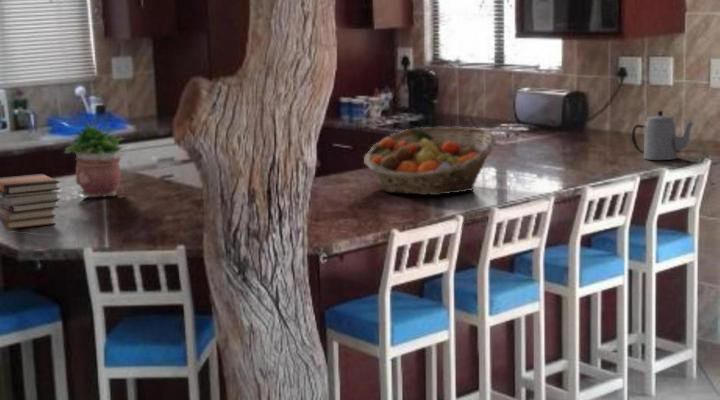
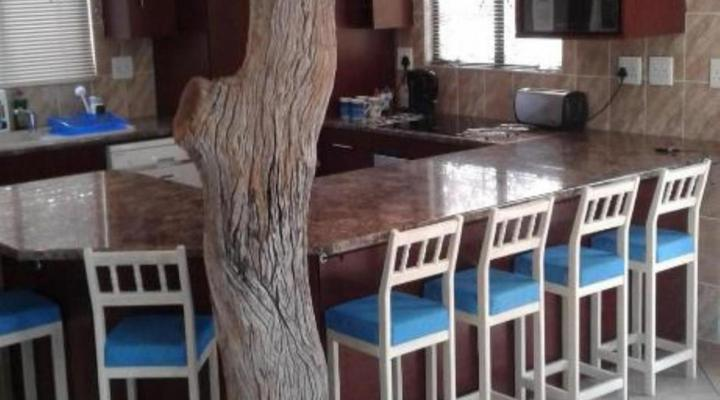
- teapot [631,110,695,161]
- book stack [0,173,61,230]
- fruit basket [363,126,497,196]
- potted plant [63,116,128,198]
